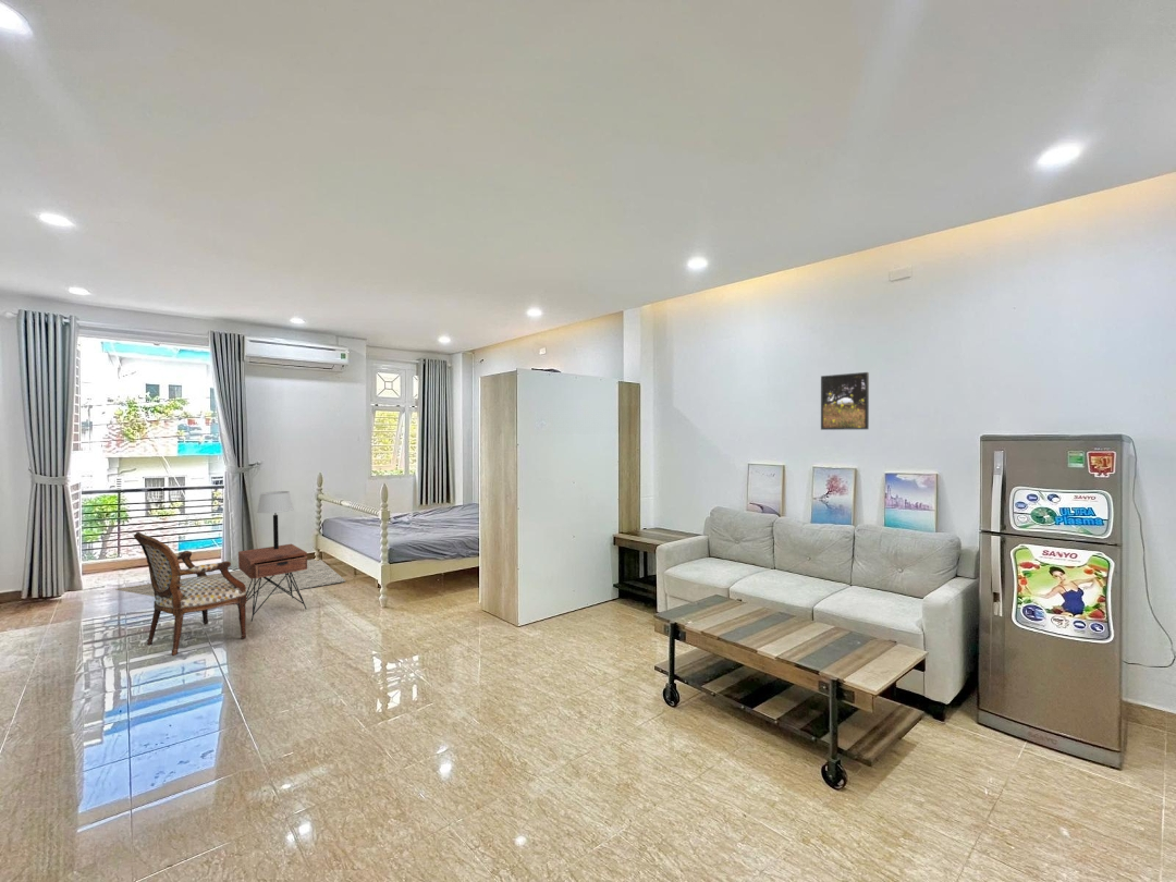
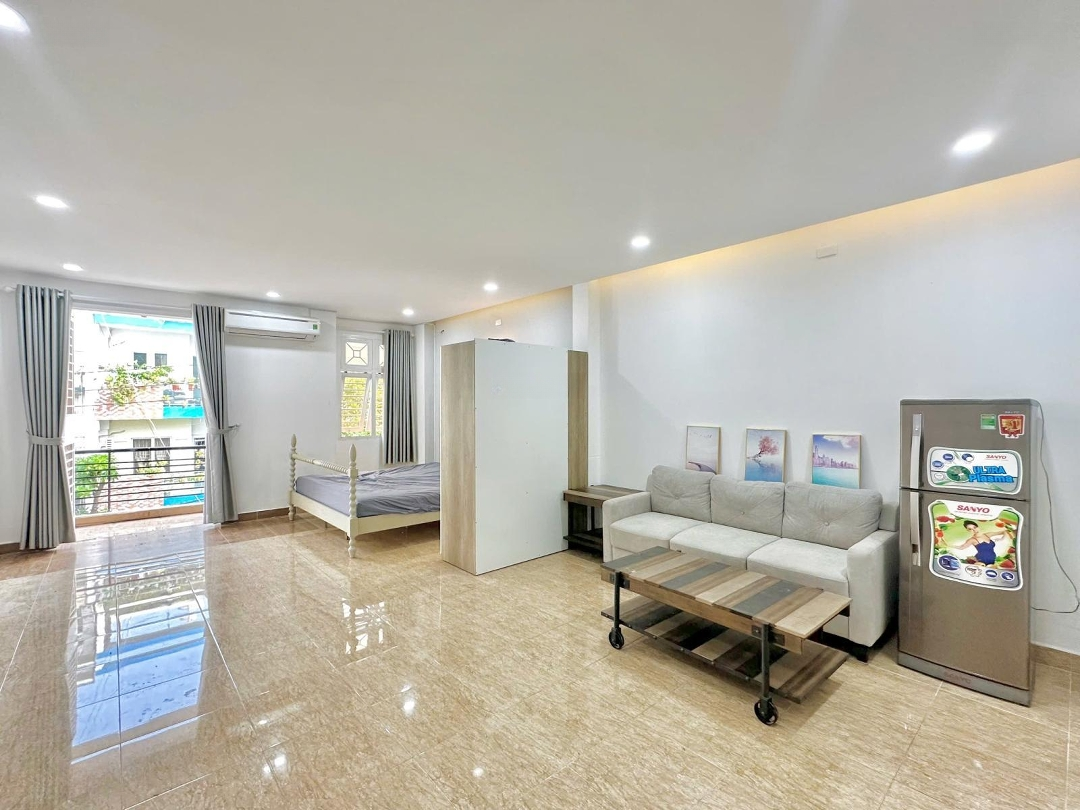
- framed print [820,371,870,431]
- table lamp [256,490,294,549]
- rug [114,558,346,600]
- armchair [133,531,247,657]
- nightstand [237,543,308,623]
